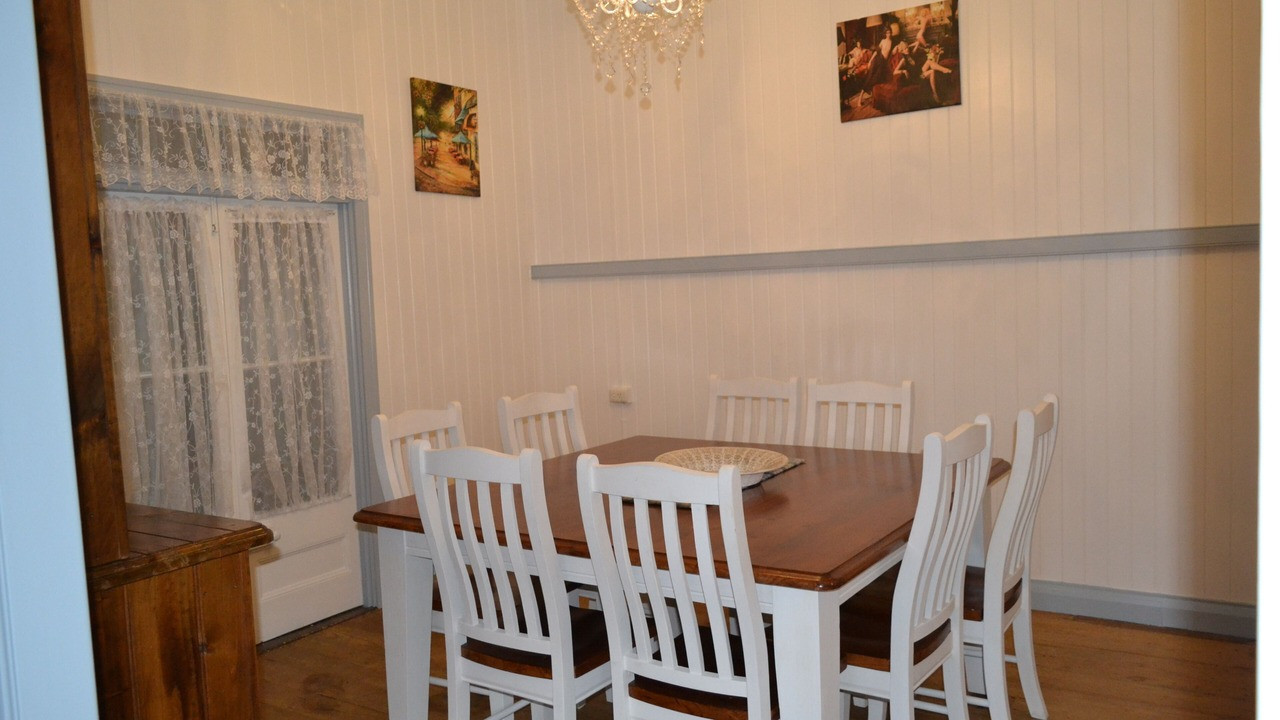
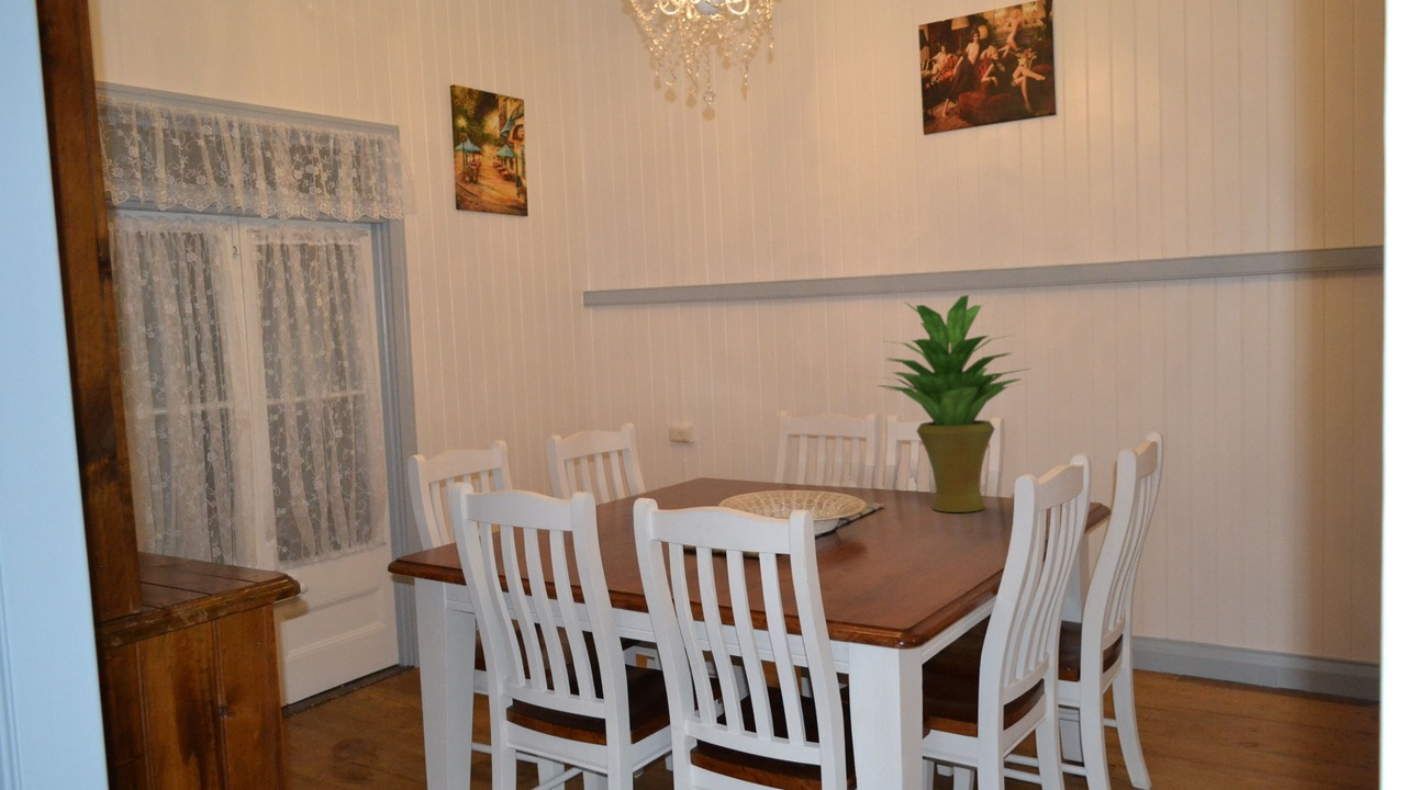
+ potted plant [871,294,1030,514]
